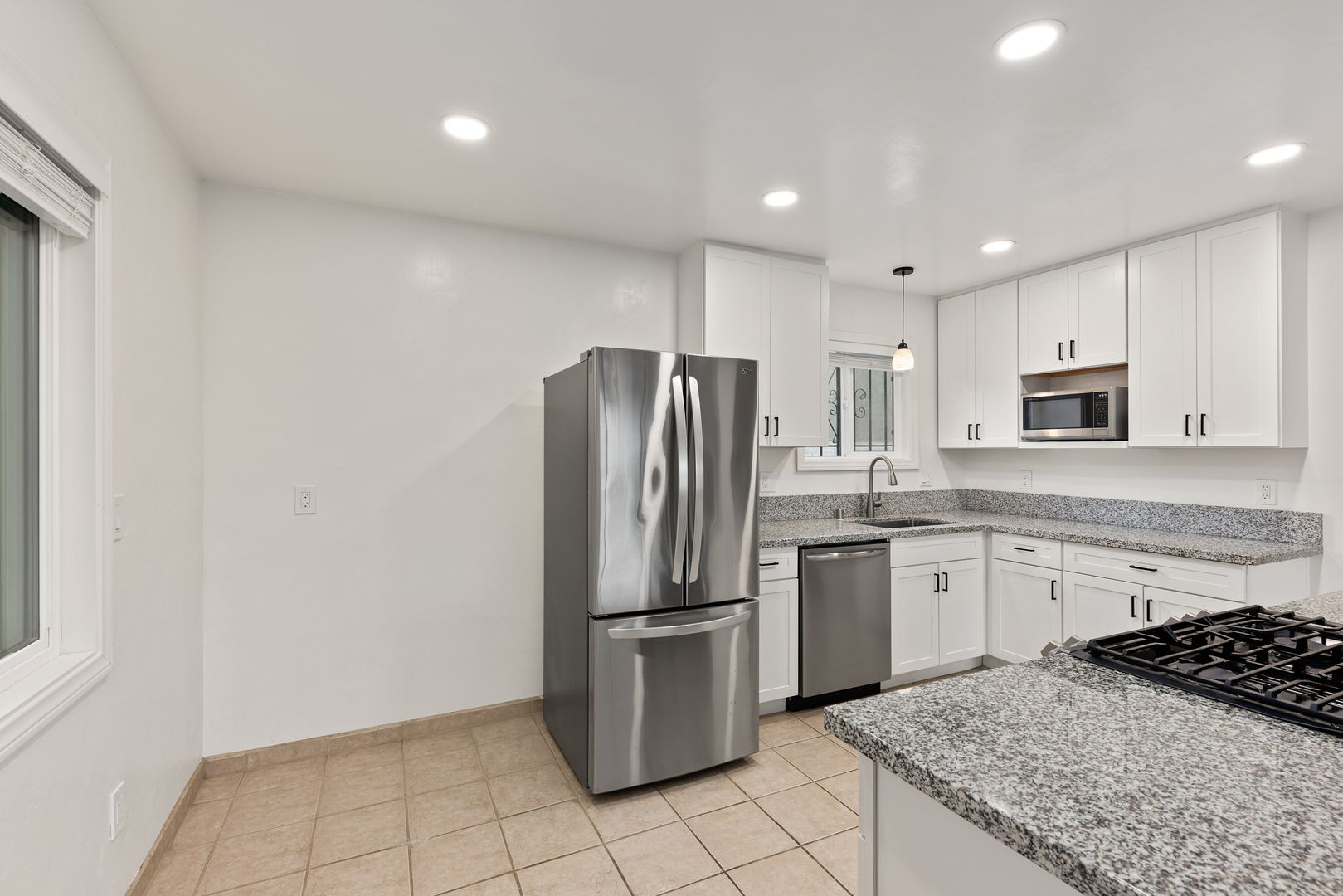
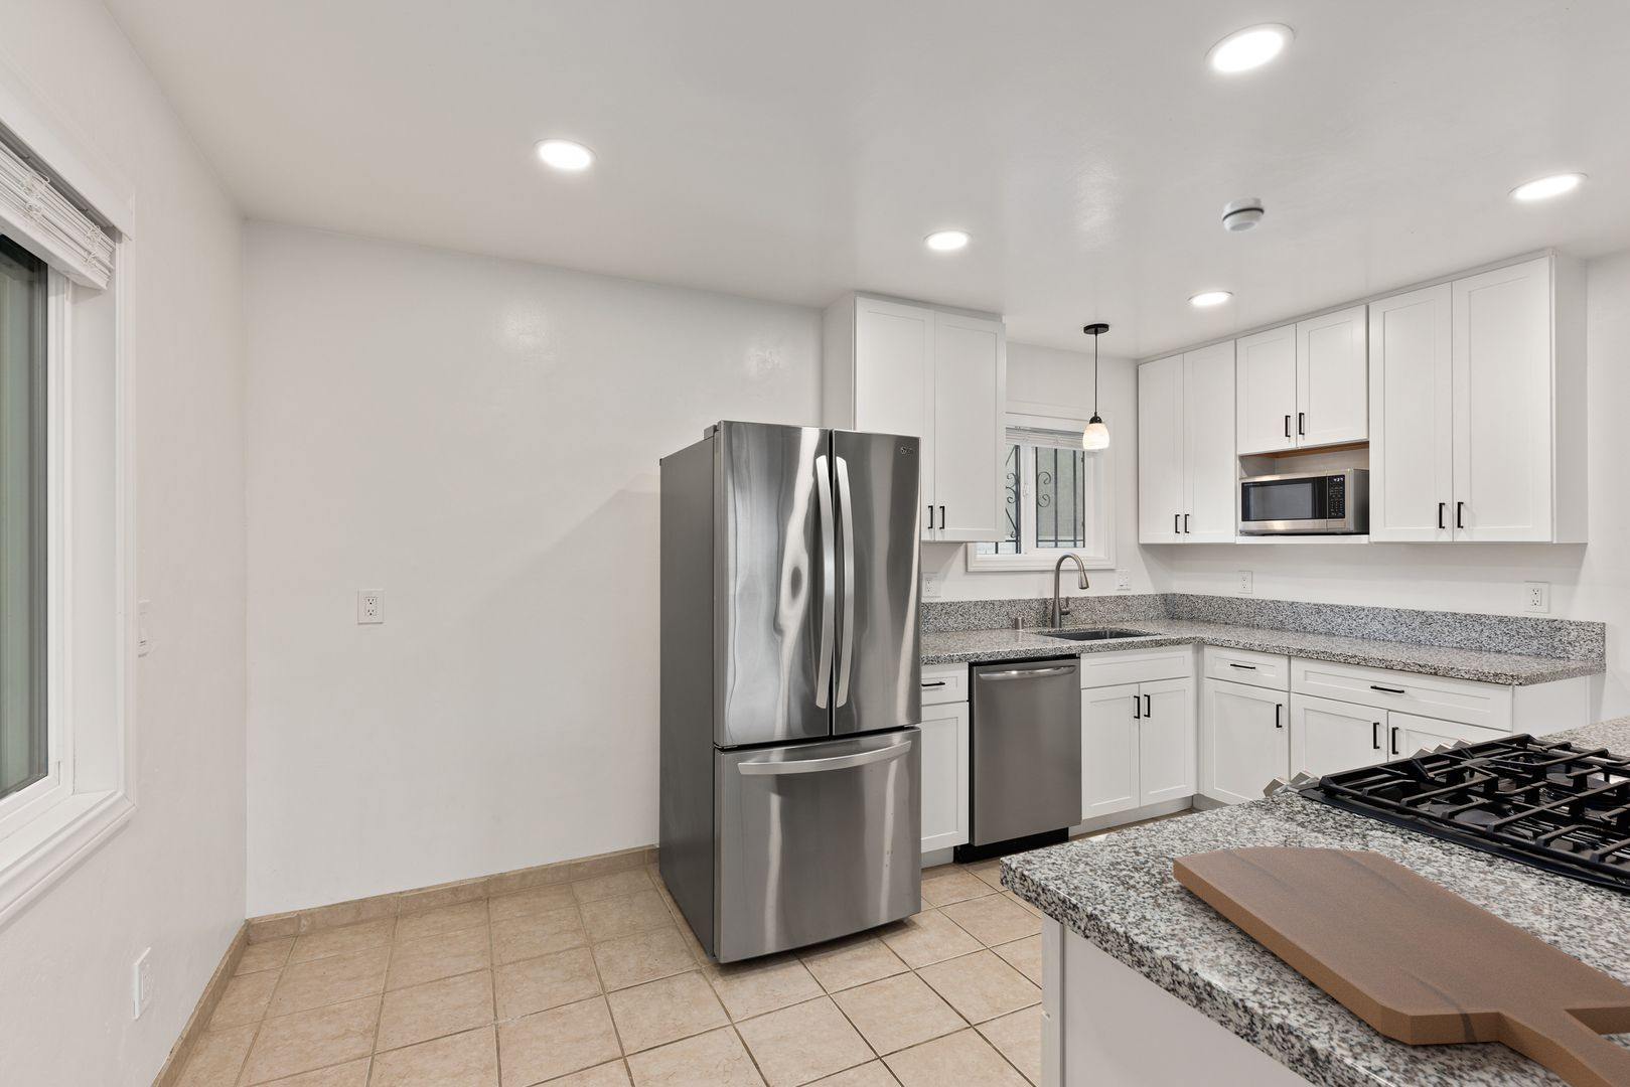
+ cutting board [1172,846,1630,1087]
+ smoke detector [1220,197,1266,233]
